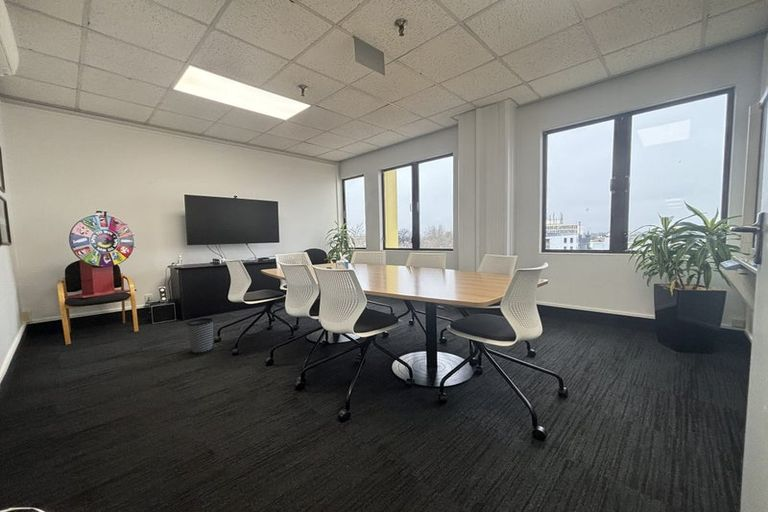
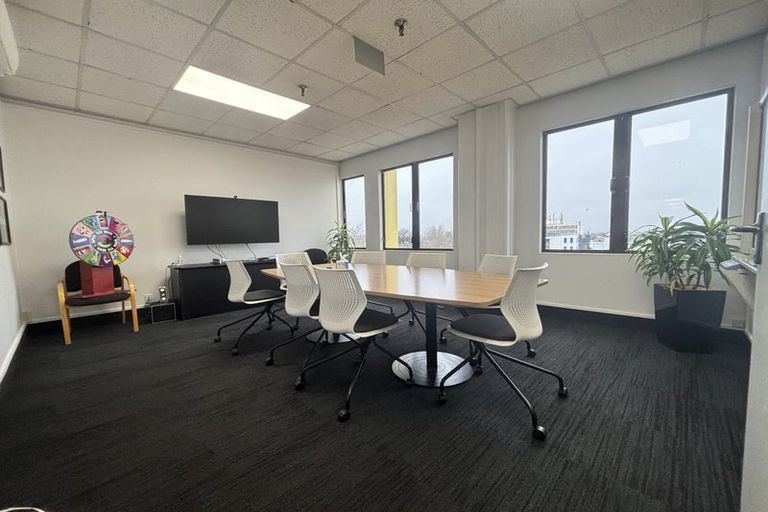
- wastebasket [186,317,215,355]
